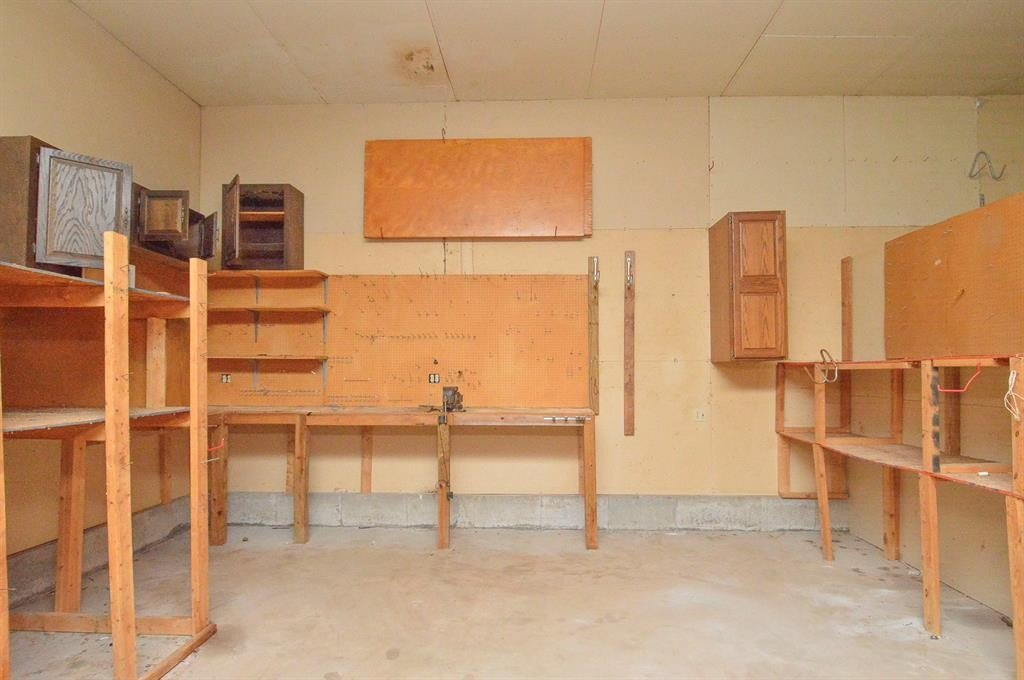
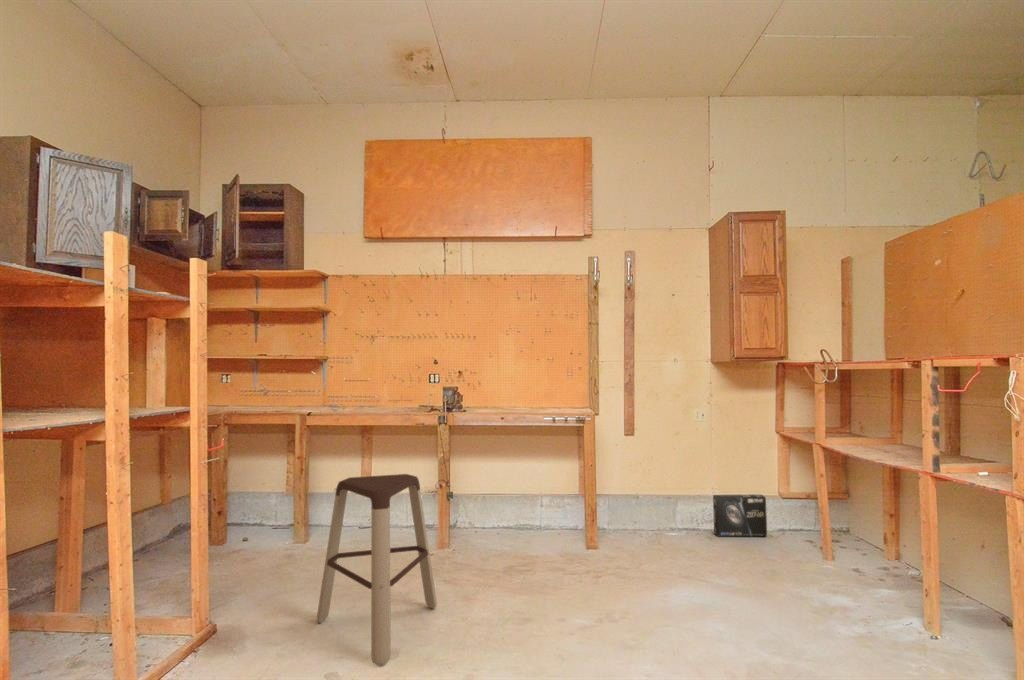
+ box [712,493,768,538]
+ step stool [316,473,438,668]
